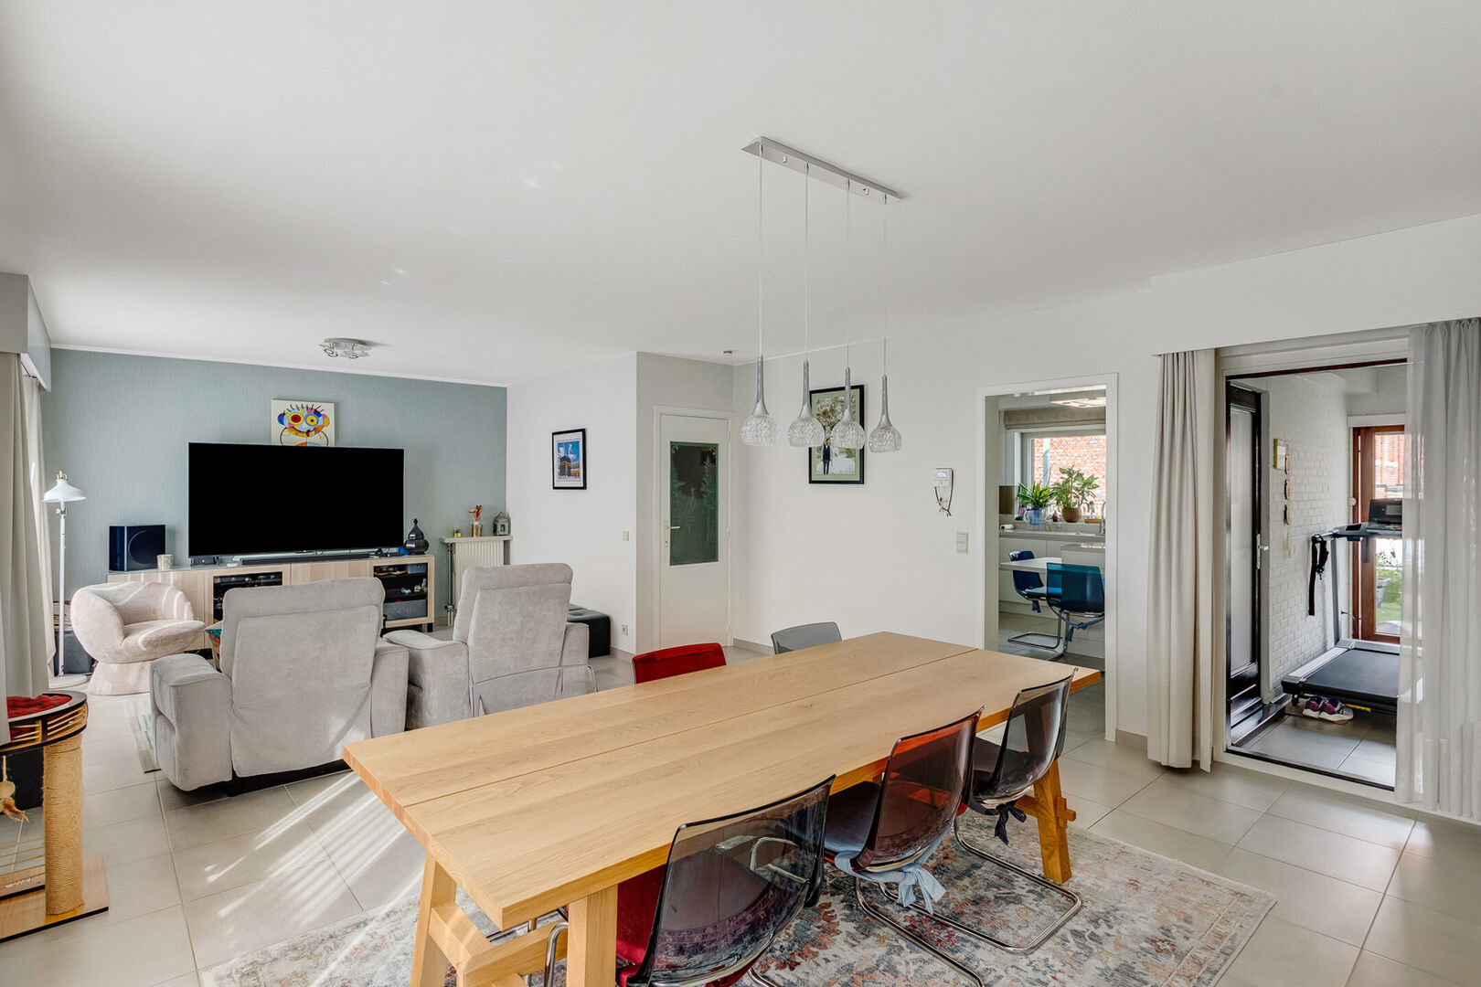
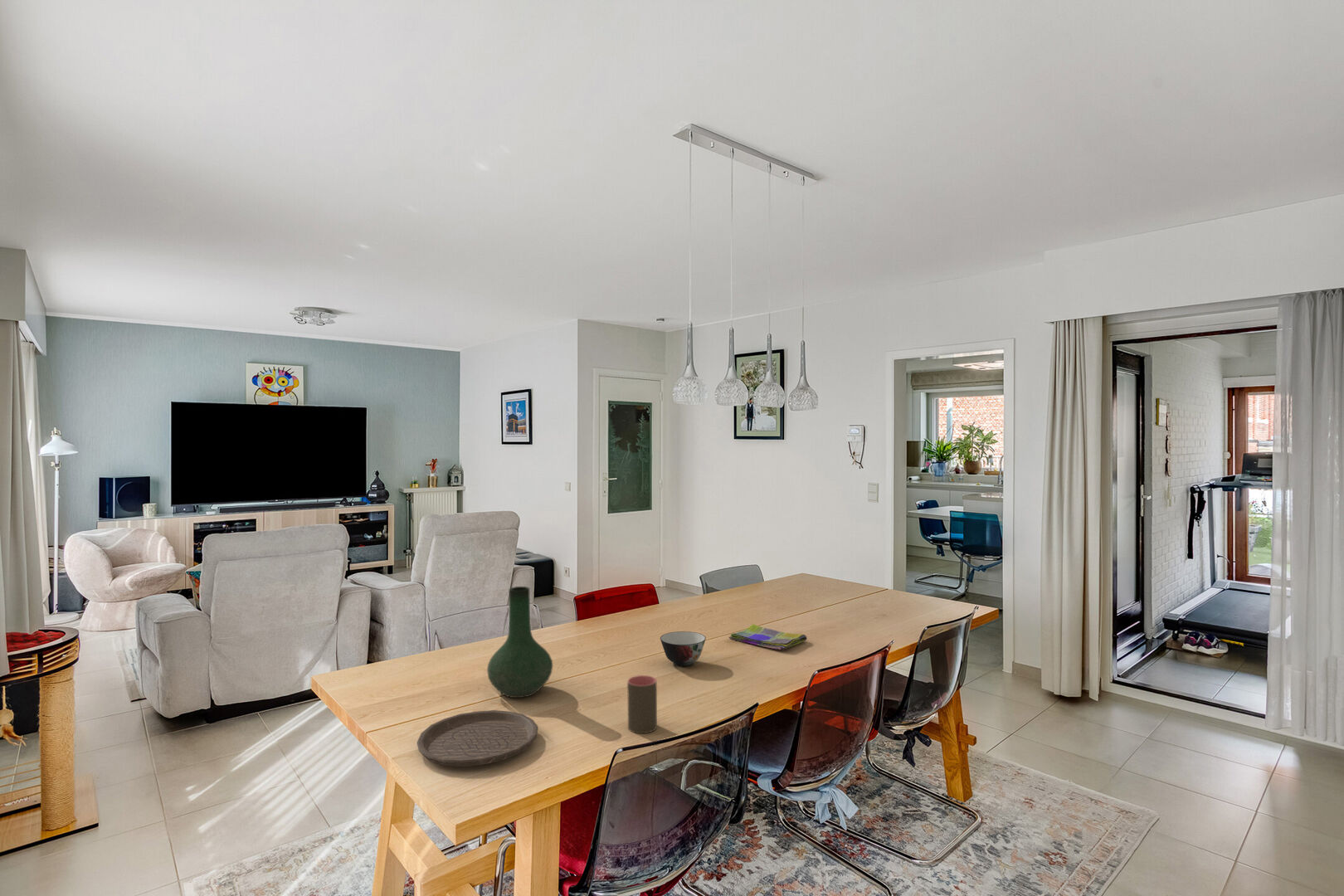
+ dish towel [728,624,807,651]
+ soup bowl [660,631,707,667]
+ cup [626,674,658,734]
+ vase [486,586,553,699]
+ plate [416,709,538,767]
